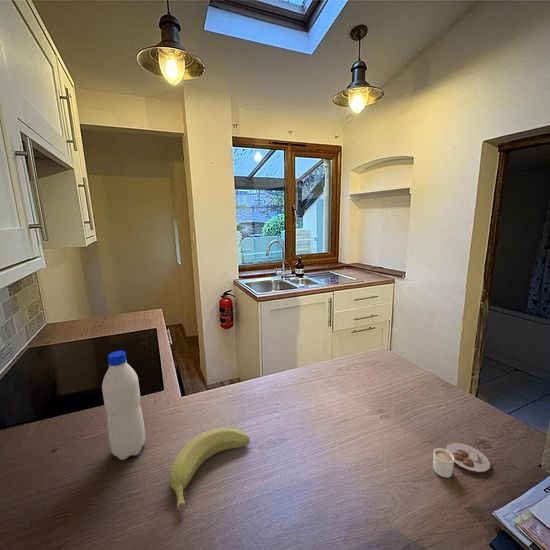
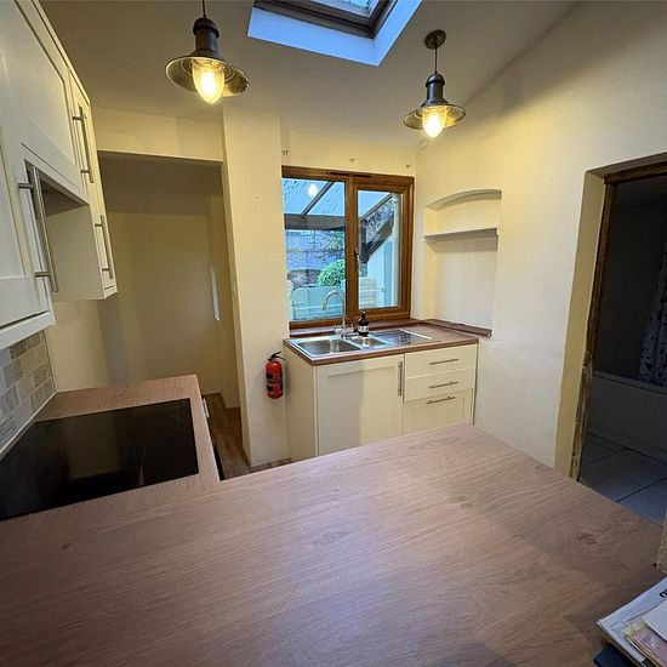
- water bottle [101,350,146,461]
- cocoa [432,442,491,479]
- banana [169,427,251,511]
